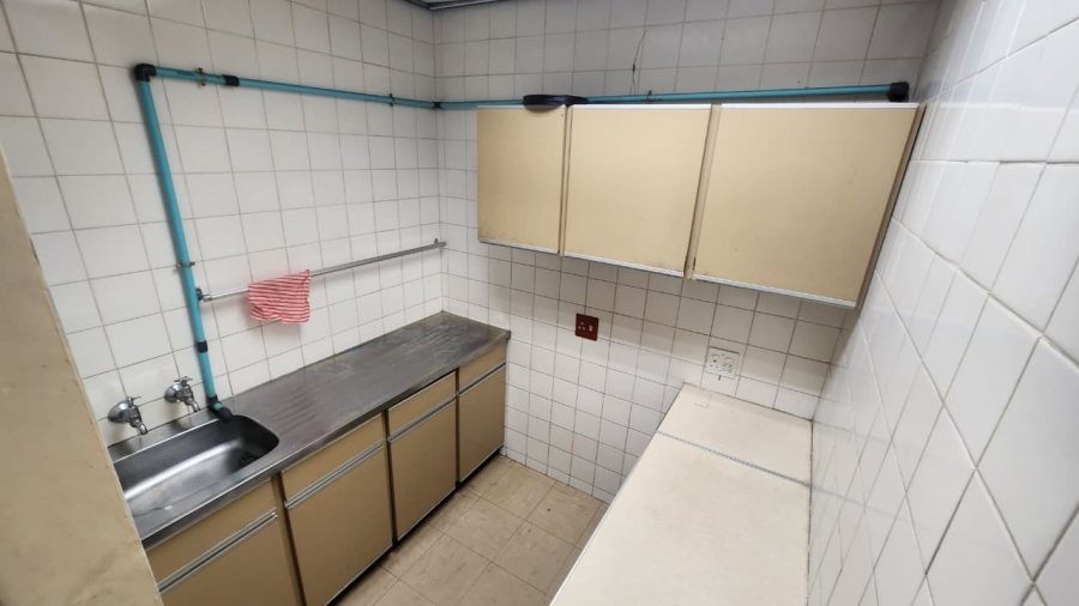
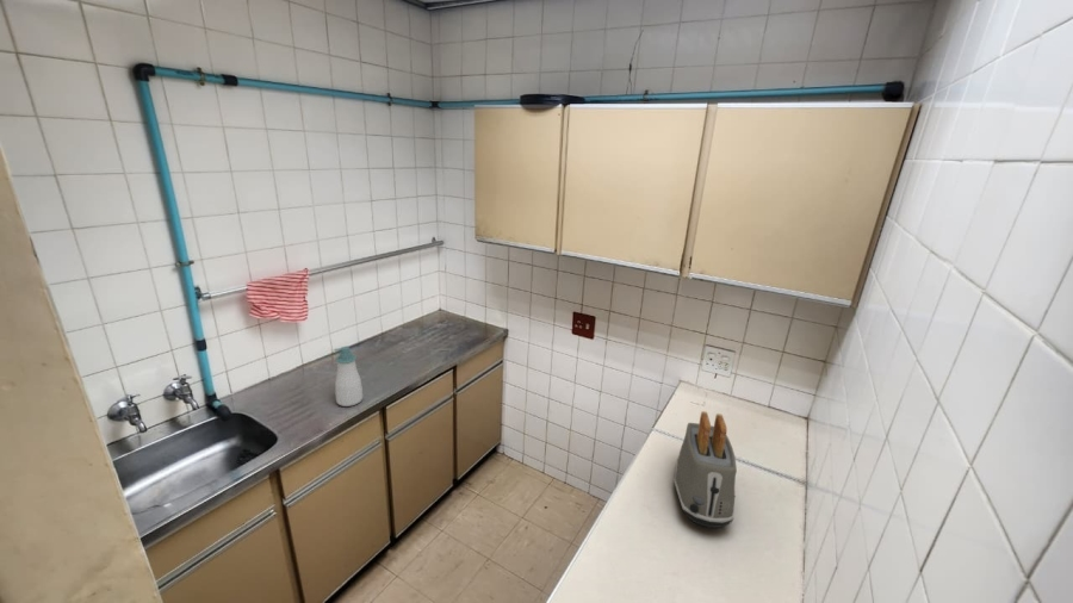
+ soap bottle [333,346,364,408]
+ toaster [672,410,738,529]
